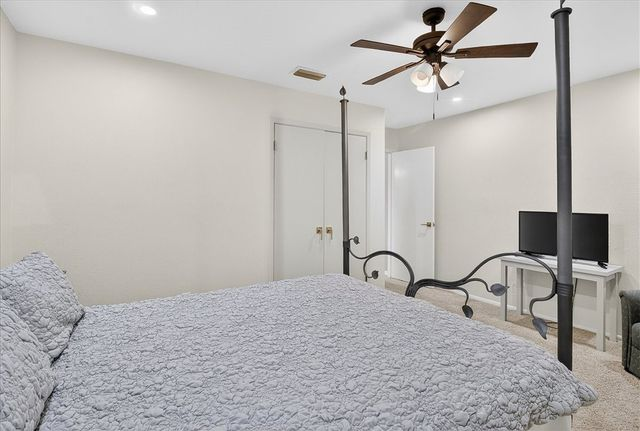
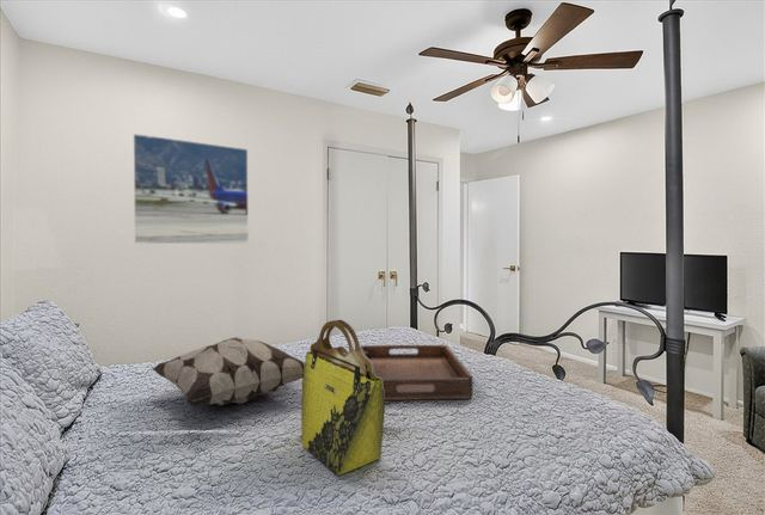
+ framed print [133,133,250,245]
+ serving tray [360,344,473,401]
+ decorative pillow [151,336,305,407]
+ tote bag [300,319,386,477]
